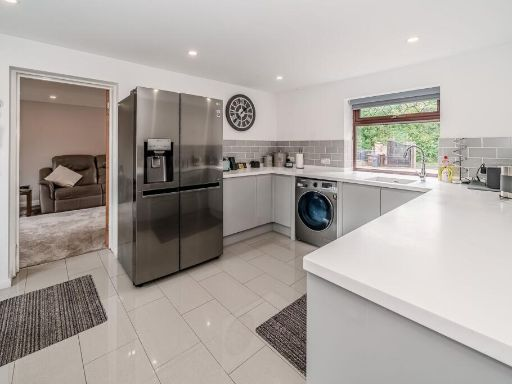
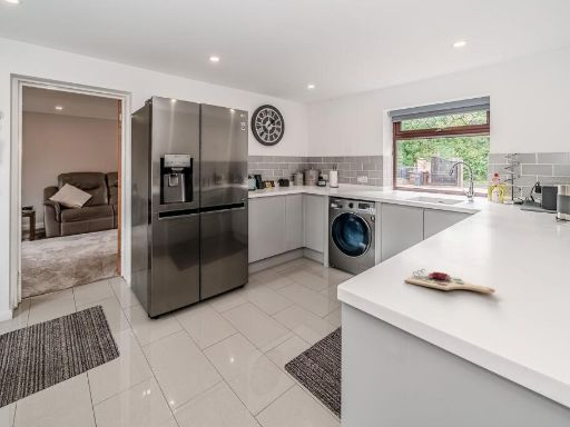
+ cutting board [404,268,495,294]
